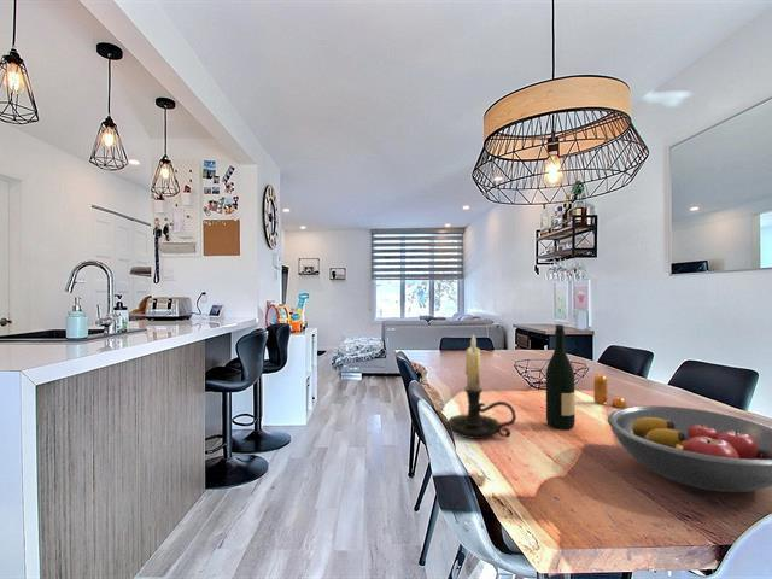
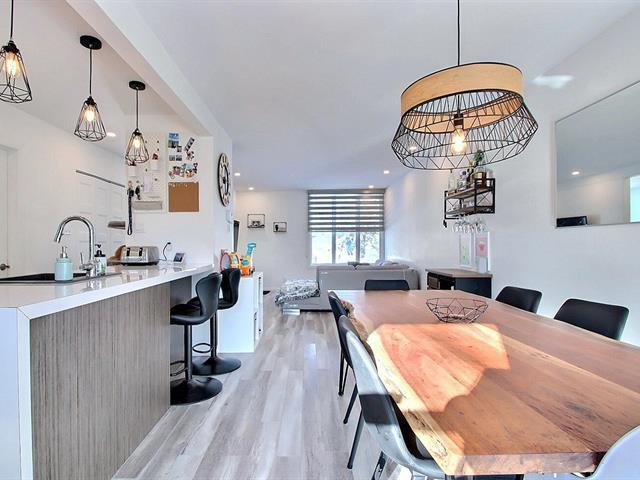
- wine bottle [545,323,577,431]
- pepper shaker [592,374,627,409]
- fruit bowl [607,404,772,493]
- candle holder [446,332,517,440]
